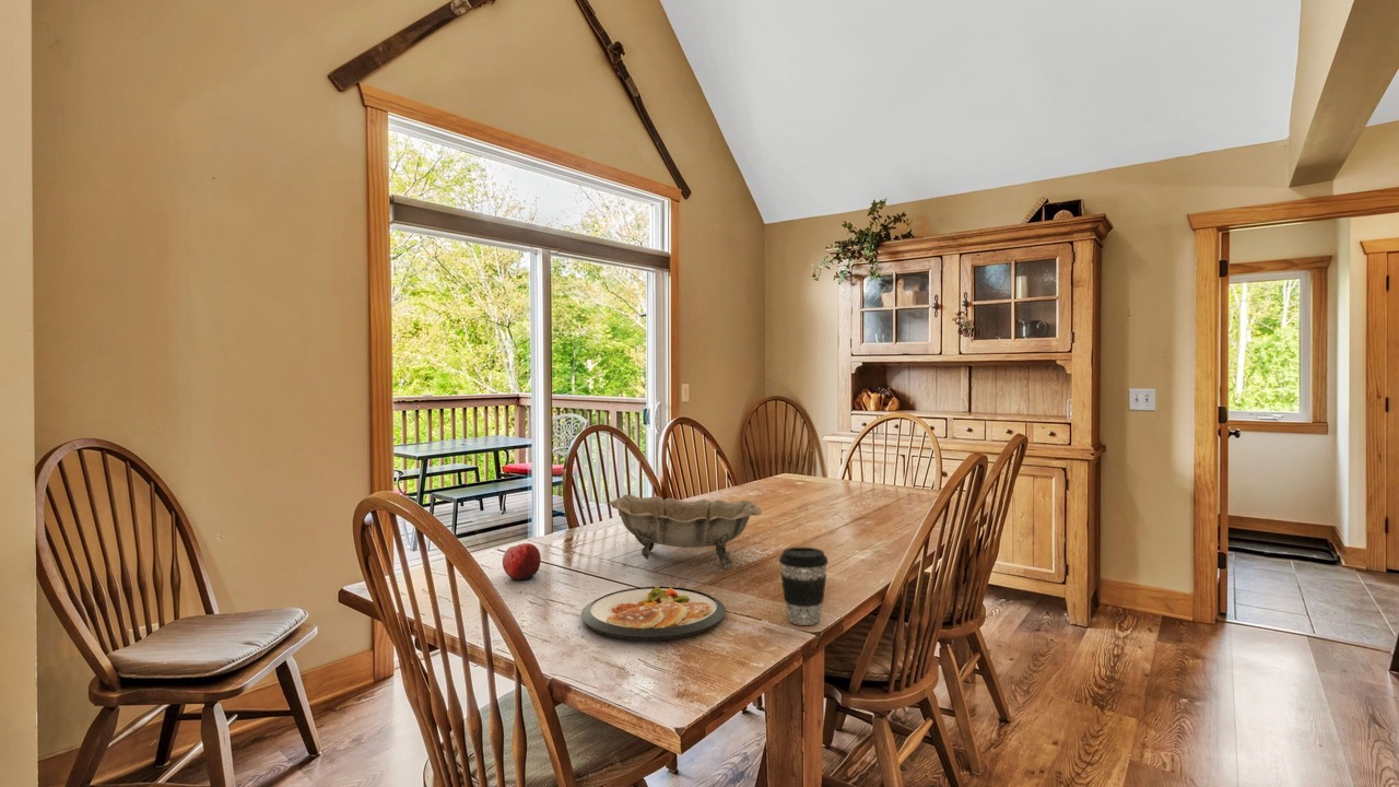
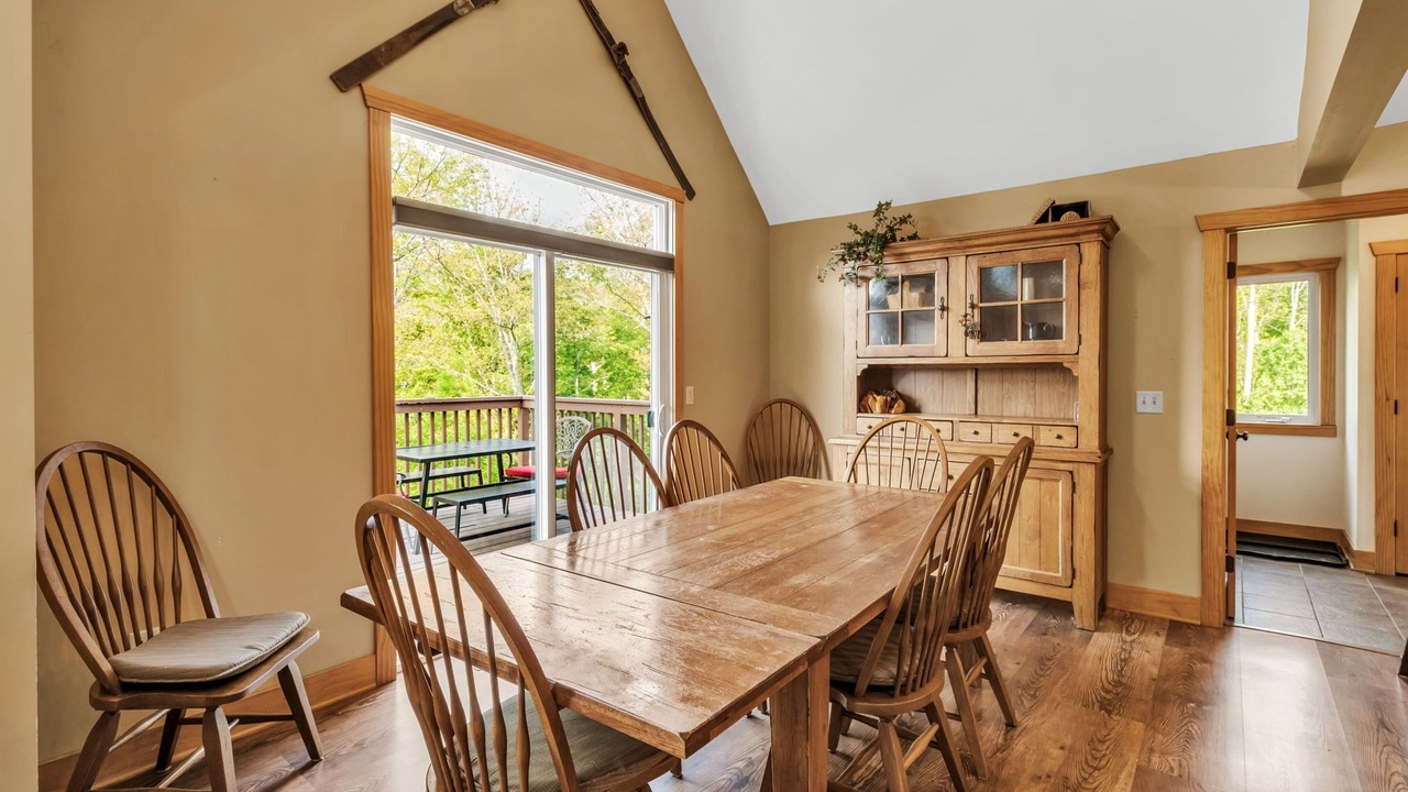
- apple [502,542,542,582]
- dish [580,585,727,641]
- coffee cup [778,547,830,626]
- decorative bowl [608,494,763,569]
